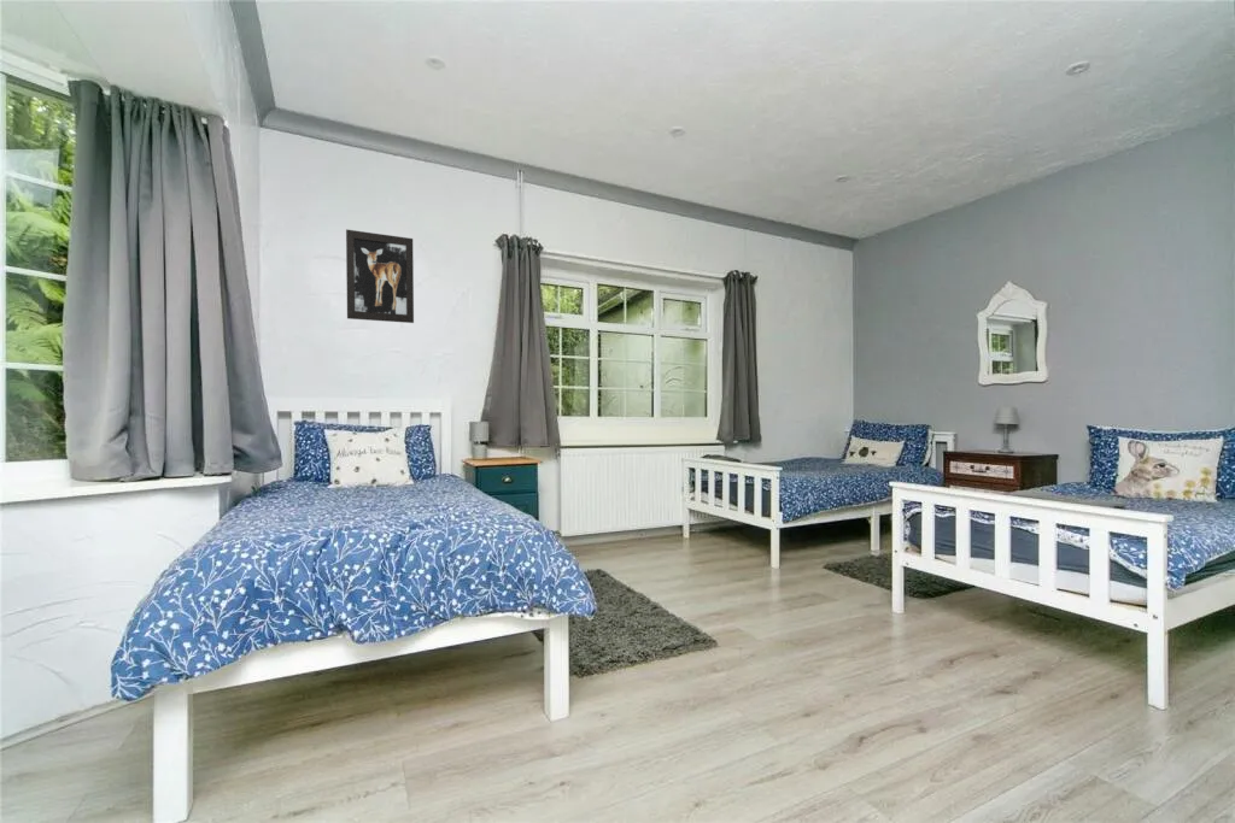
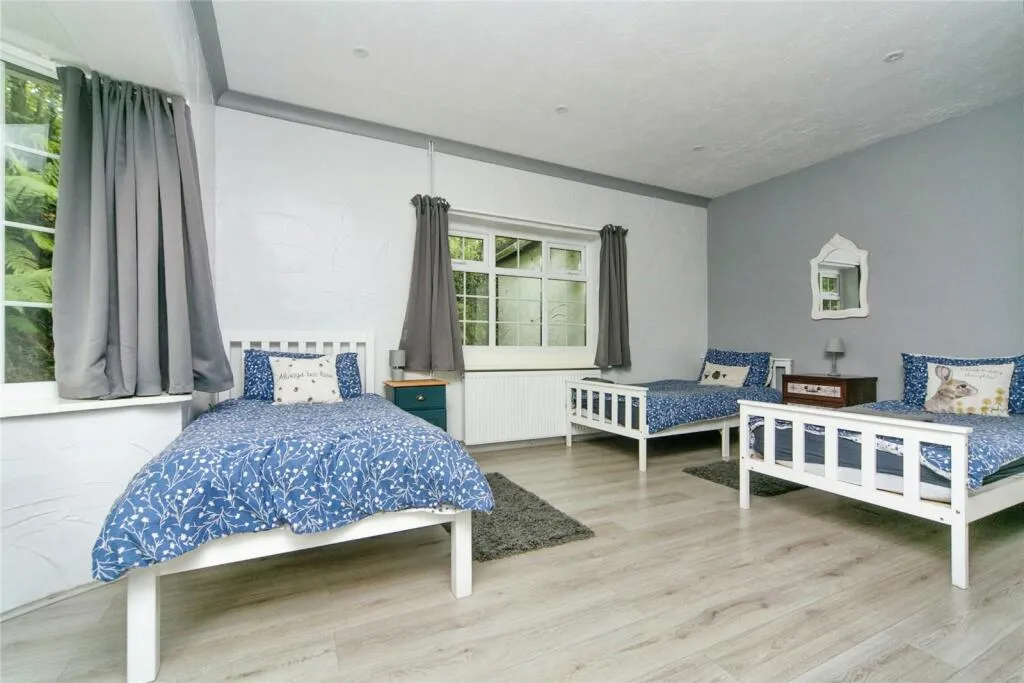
- wall art [345,228,415,324]
